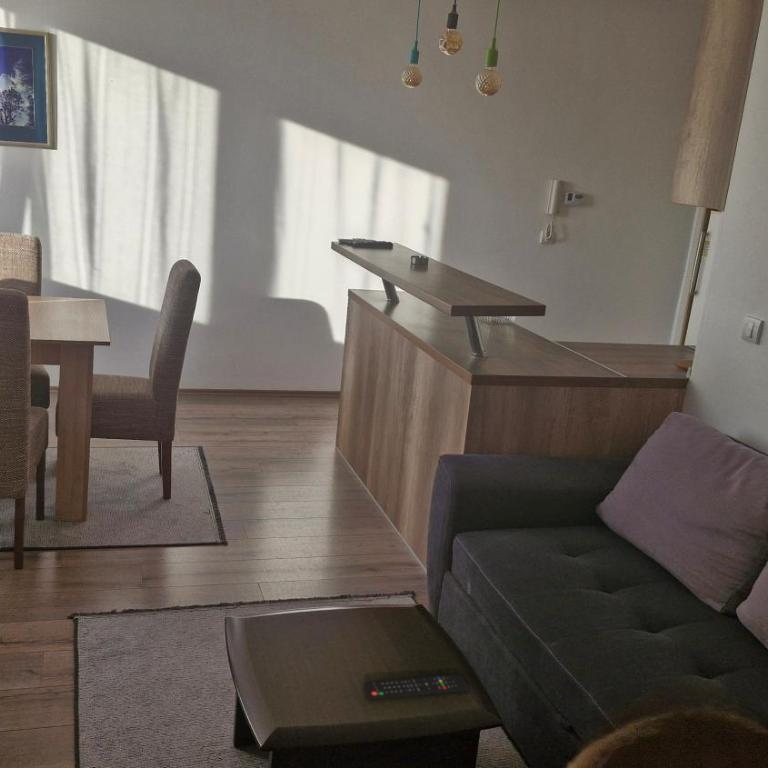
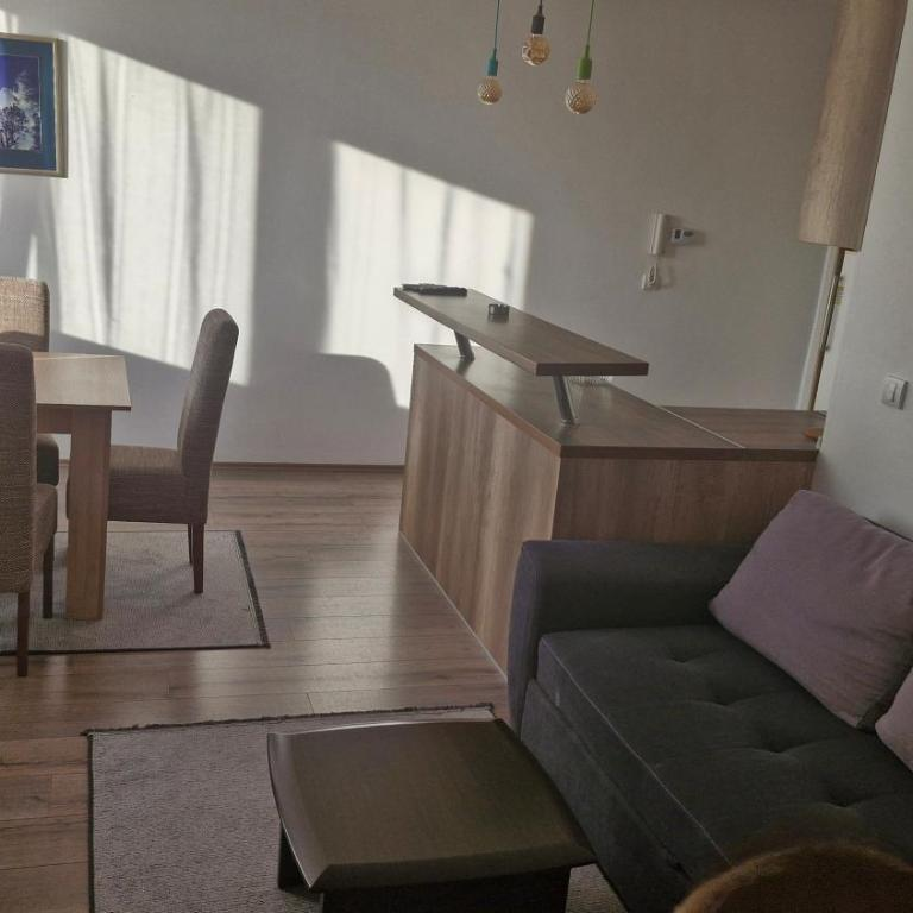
- remote control [363,673,471,701]
